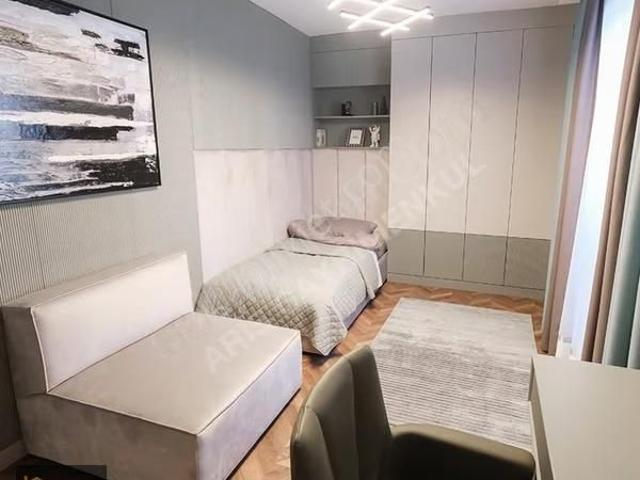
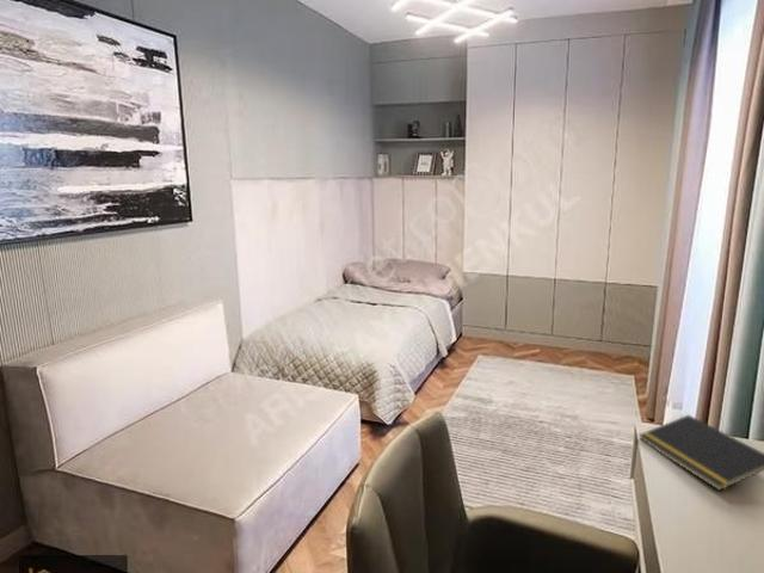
+ notepad [637,414,764,492]
